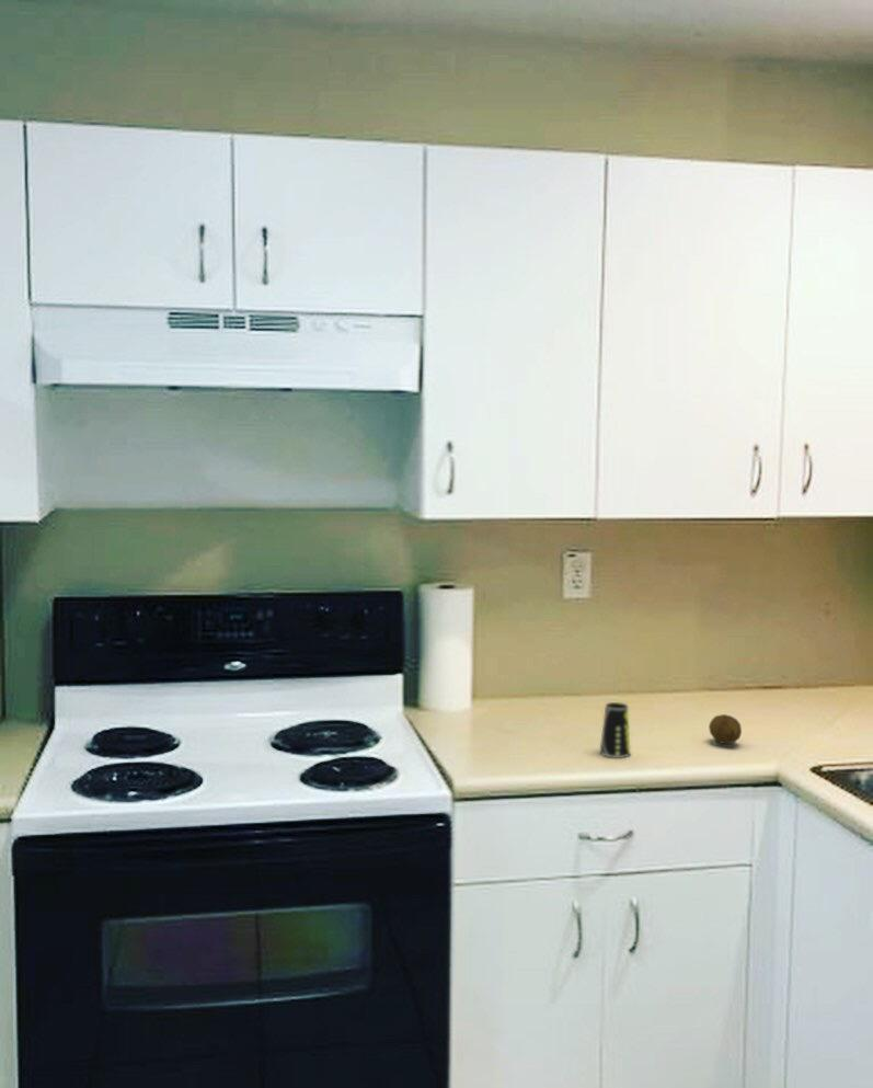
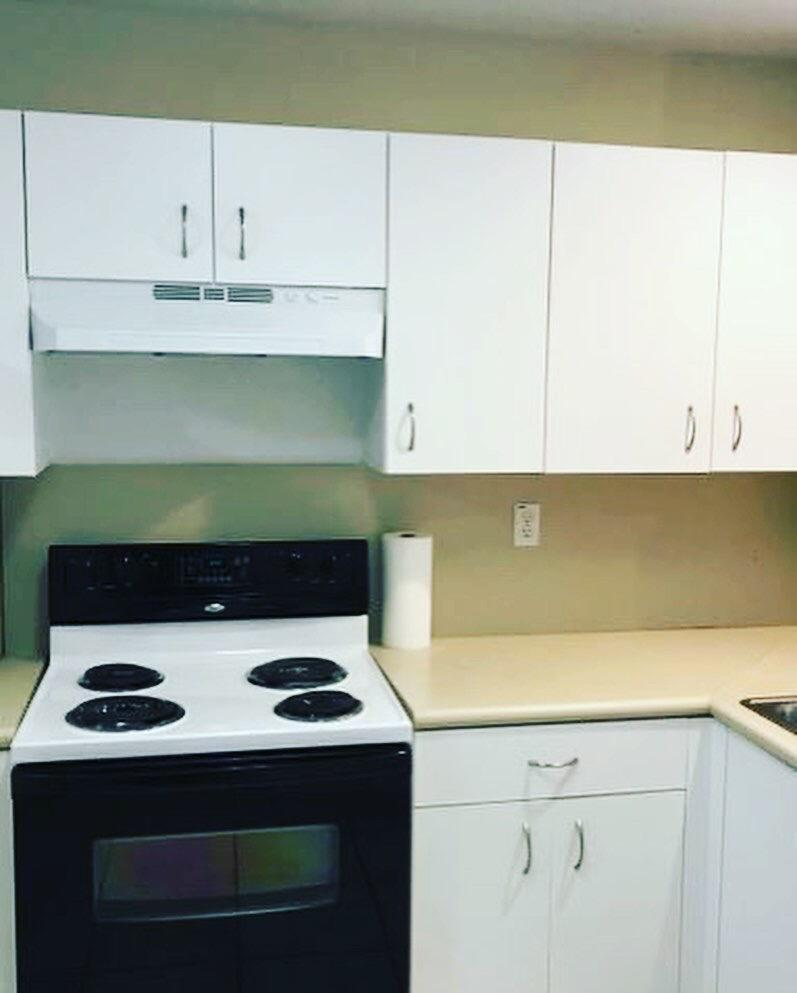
- fruit [708,713,743,745]
- cup [599,701,632,759]
